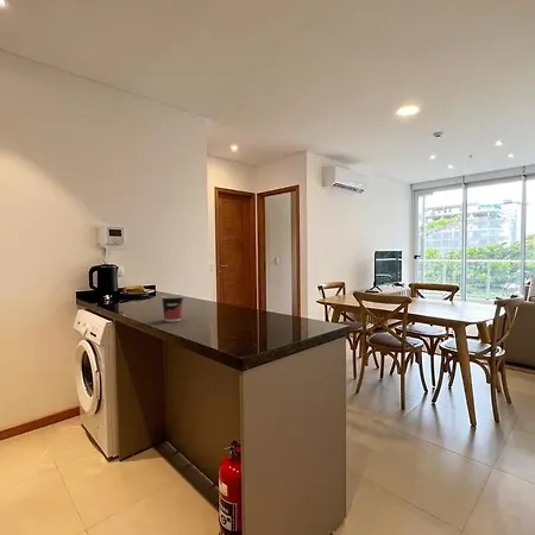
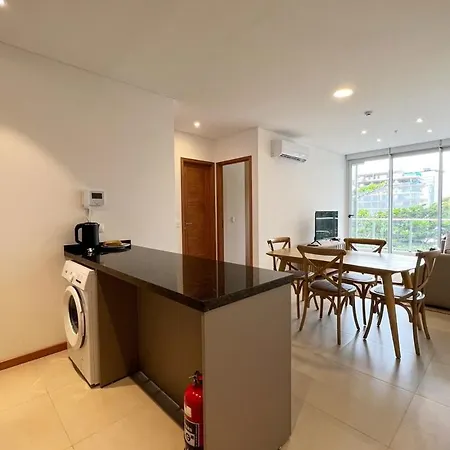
- cup [160,294,184,322]
